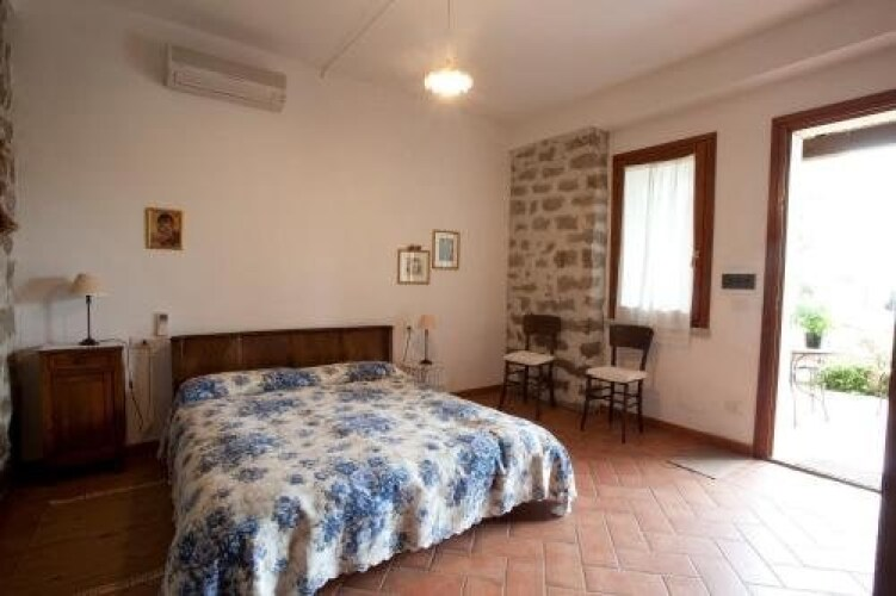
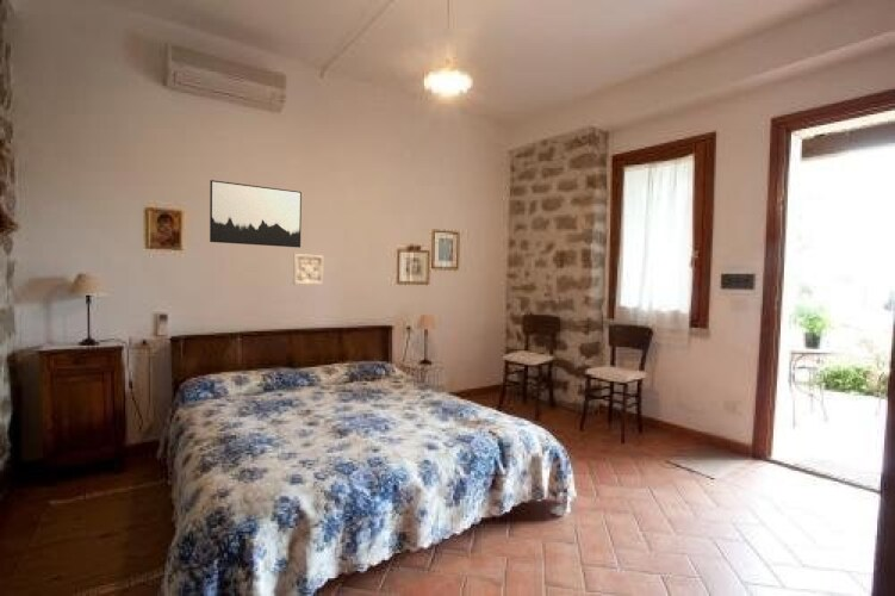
+ wall ornament [292,253,324,286]
+ wall art [209,179,303,249]
